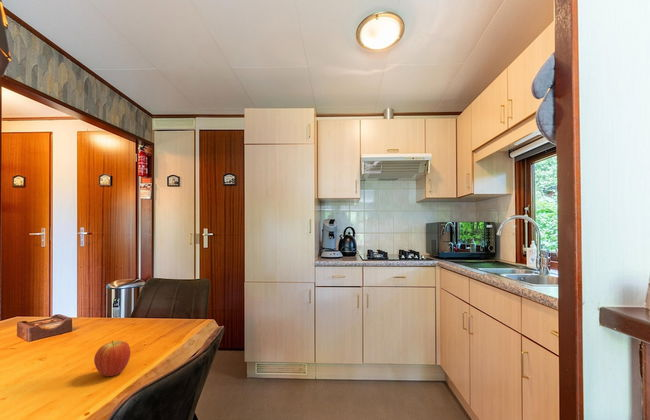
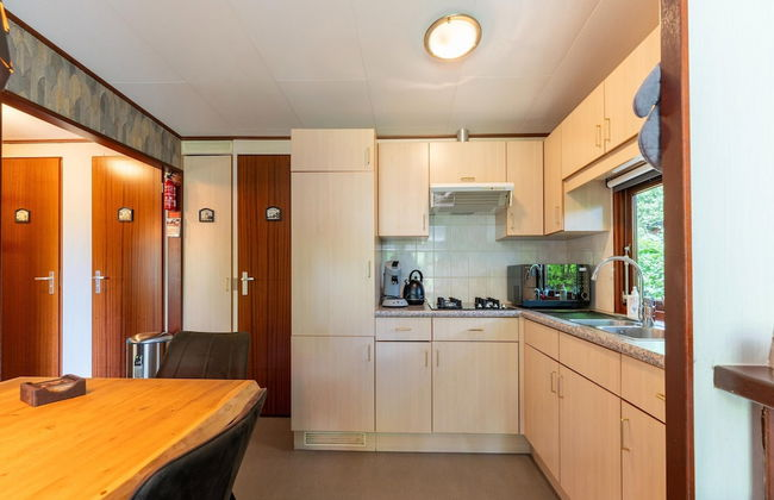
- fruit [93,340,132,377]
